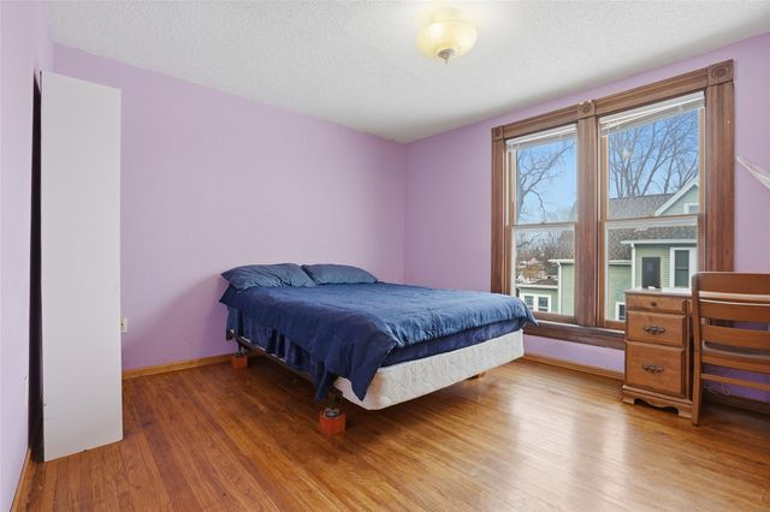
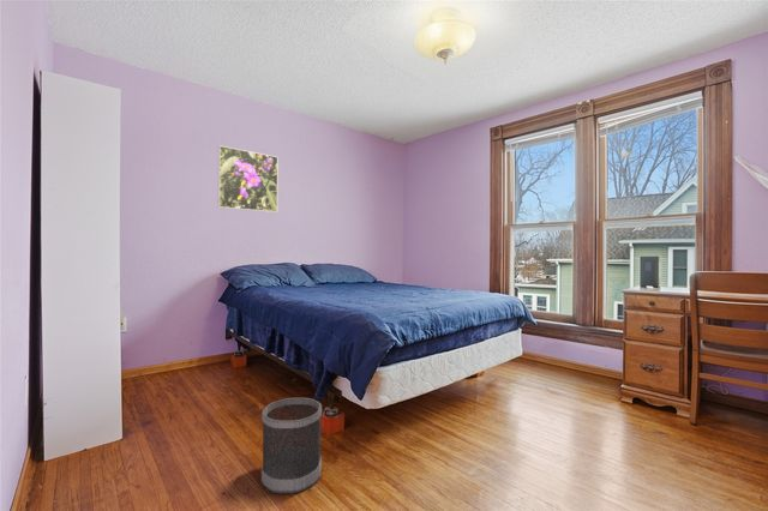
+ wastebasket [260,397,323,494]
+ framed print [217,145,278,214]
